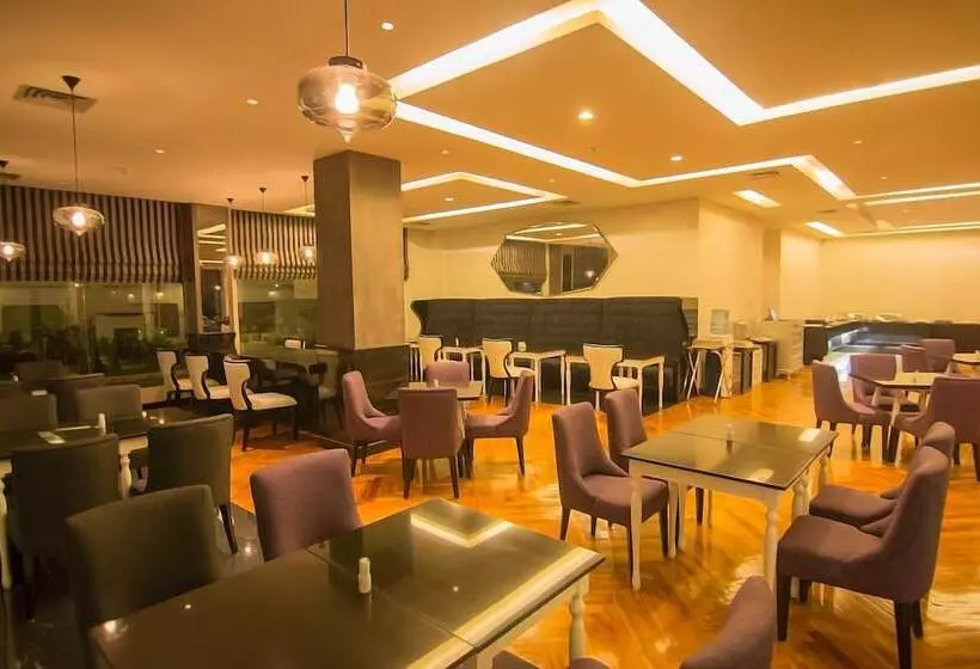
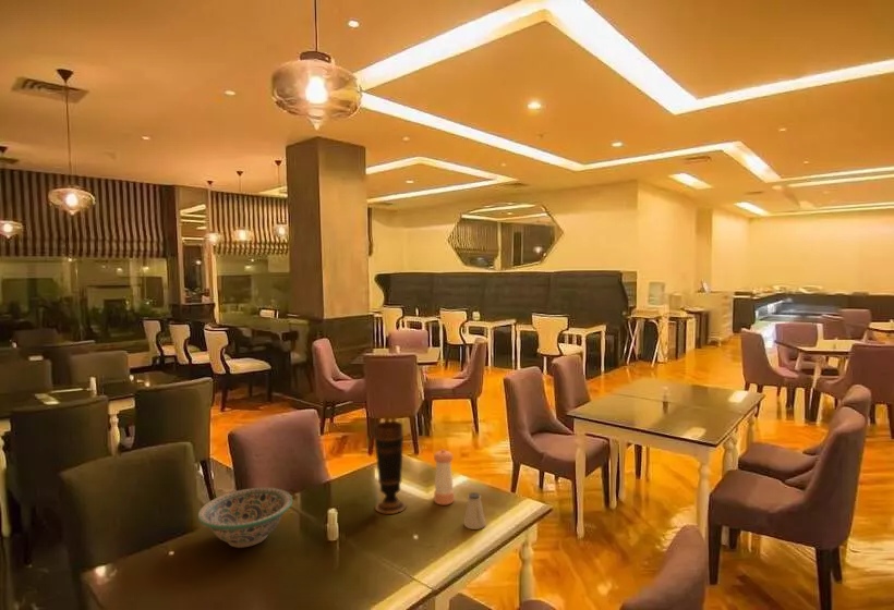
+ decorative bowl [197,487,293,549]
+ saltshaker [462,491,486,530]
+ vase [374,420,408,515]
+ pepper shaker [433,449,455,505]
